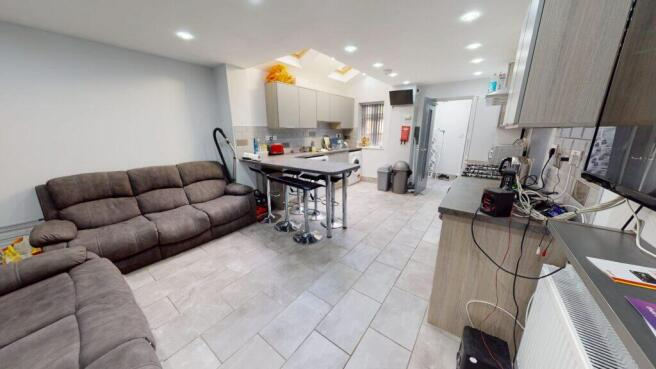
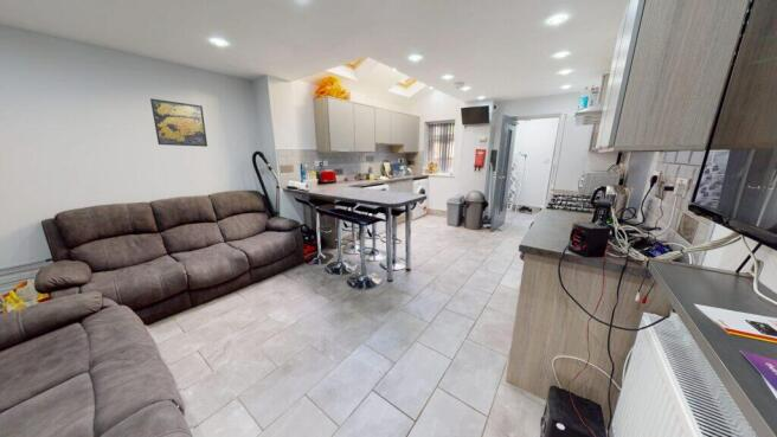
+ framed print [149,97,208,148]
